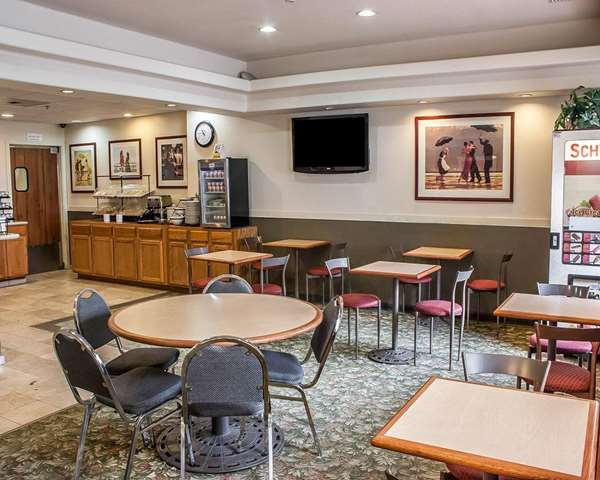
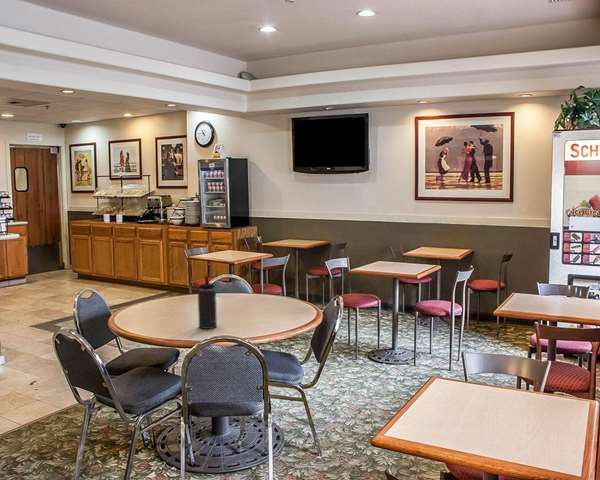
+ thermos bottle [197,275,218,330]
